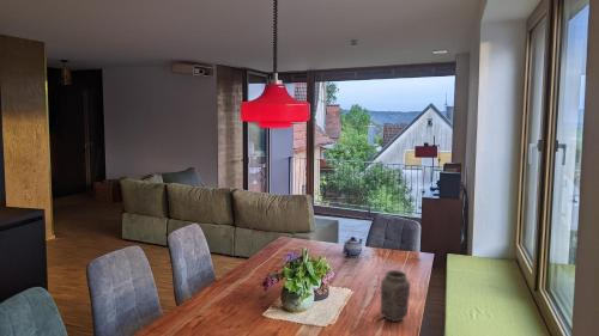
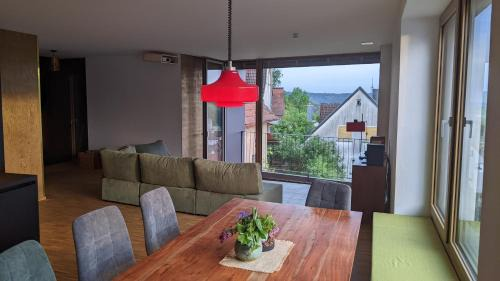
- teapot [341,236,363,258]
- vase [380,269,411,323]
